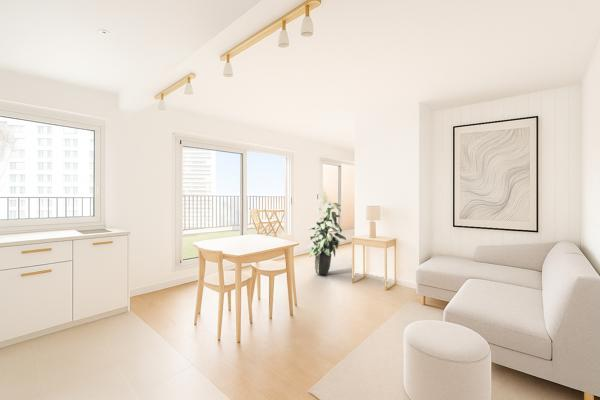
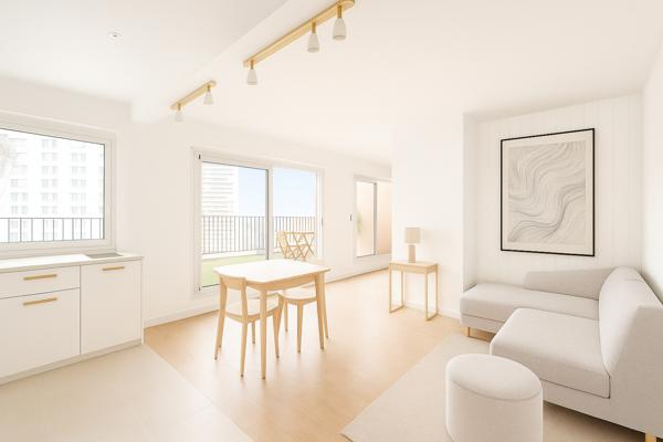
- indoor plant [306,198,347,276]
